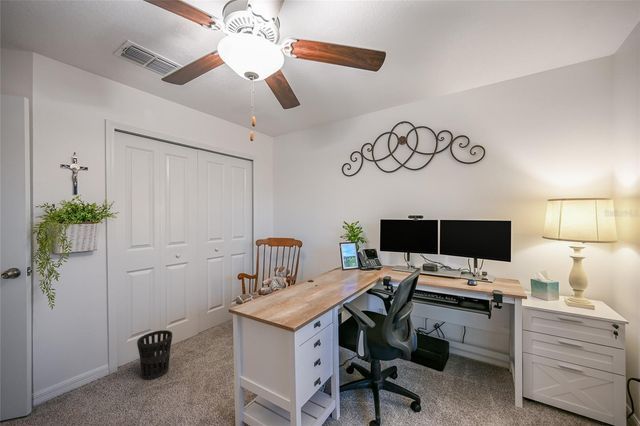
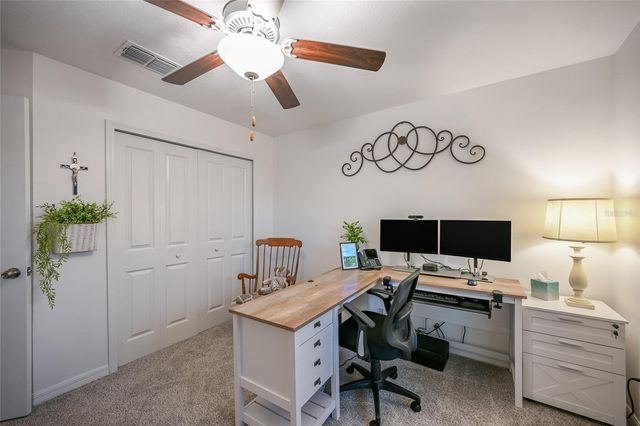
- wastebasket [136,329,173,381]
